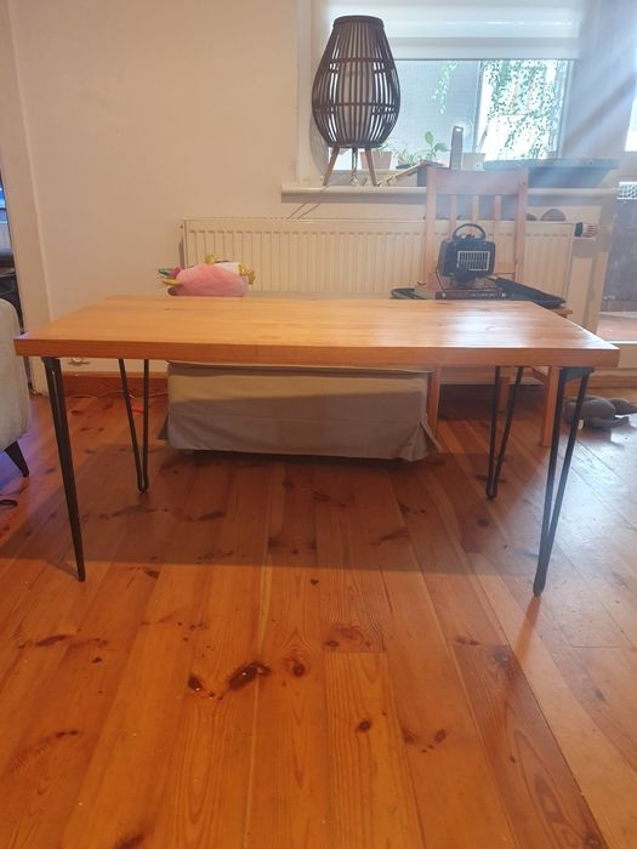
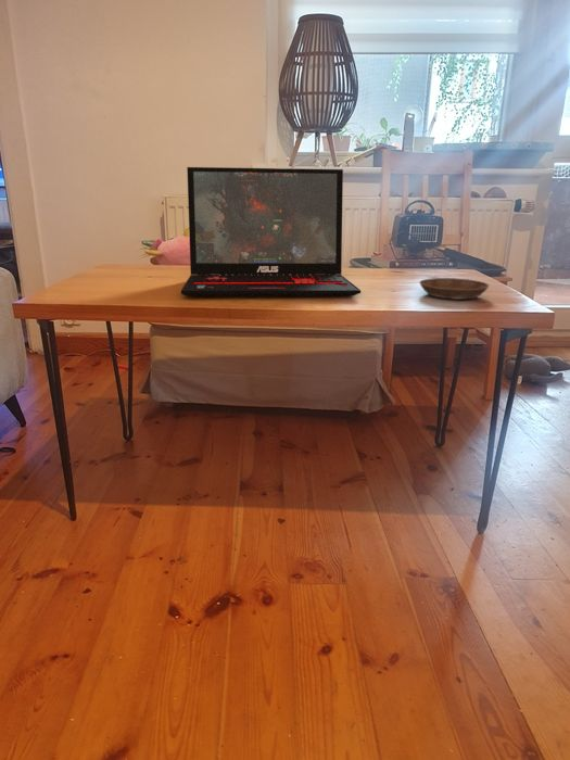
+ laptop [180,166,362,297]
+ saucer [418,277,491,301]
